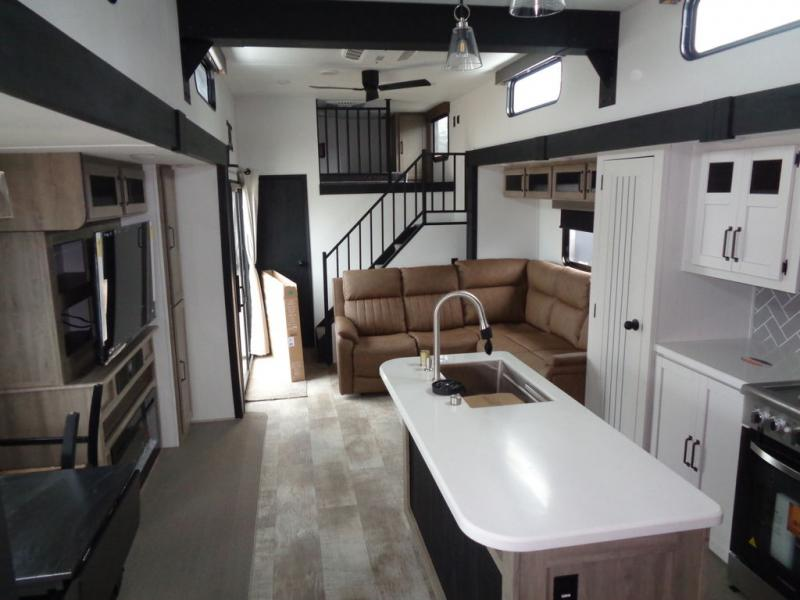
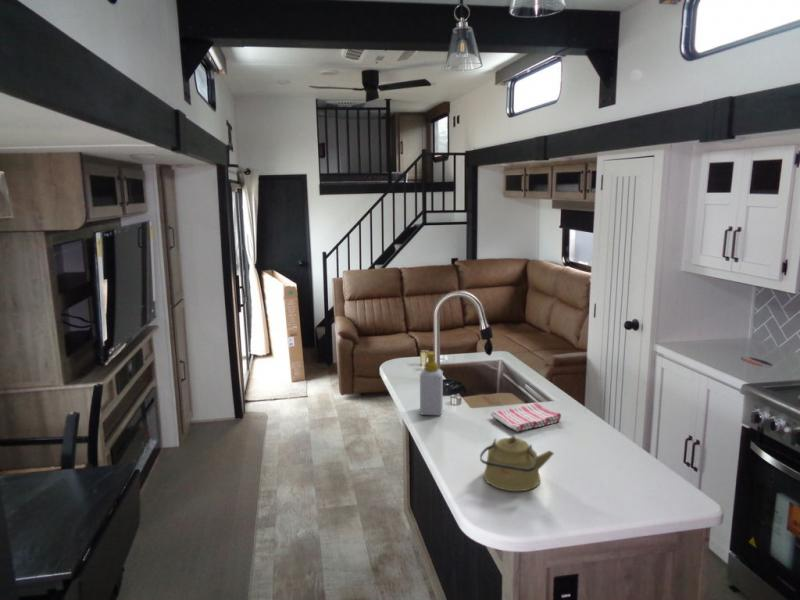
+ soap bottle [419,350,444,416]
+ kettle [479,435,555,492]
+ dish towel [490,402,562,432]
